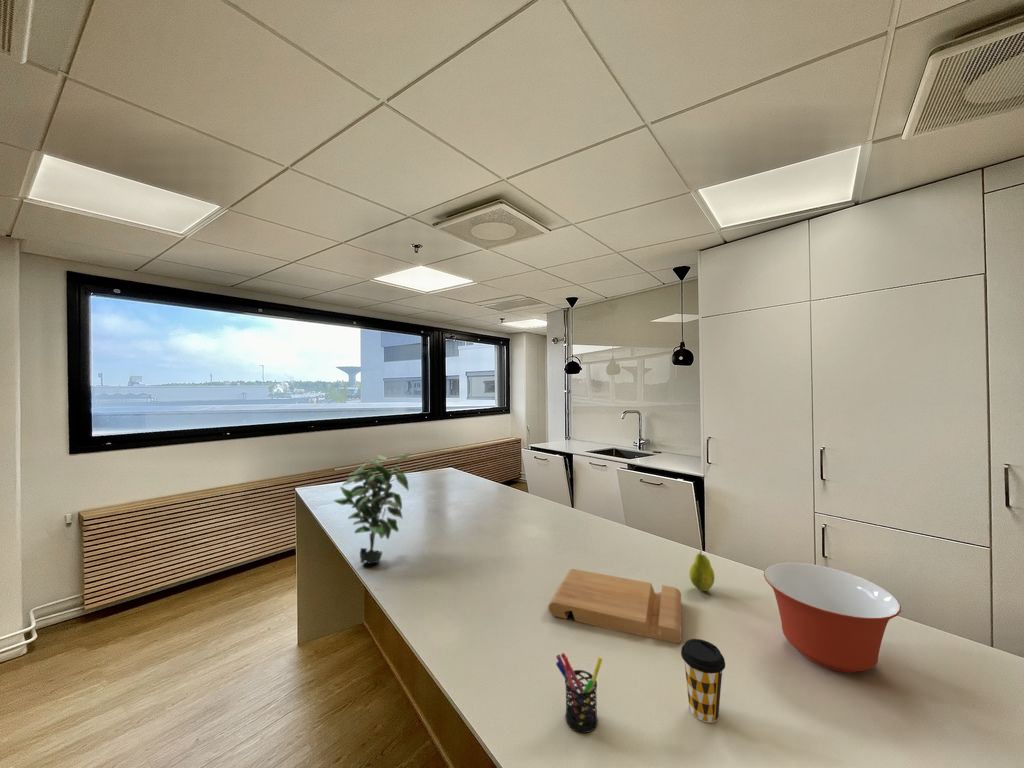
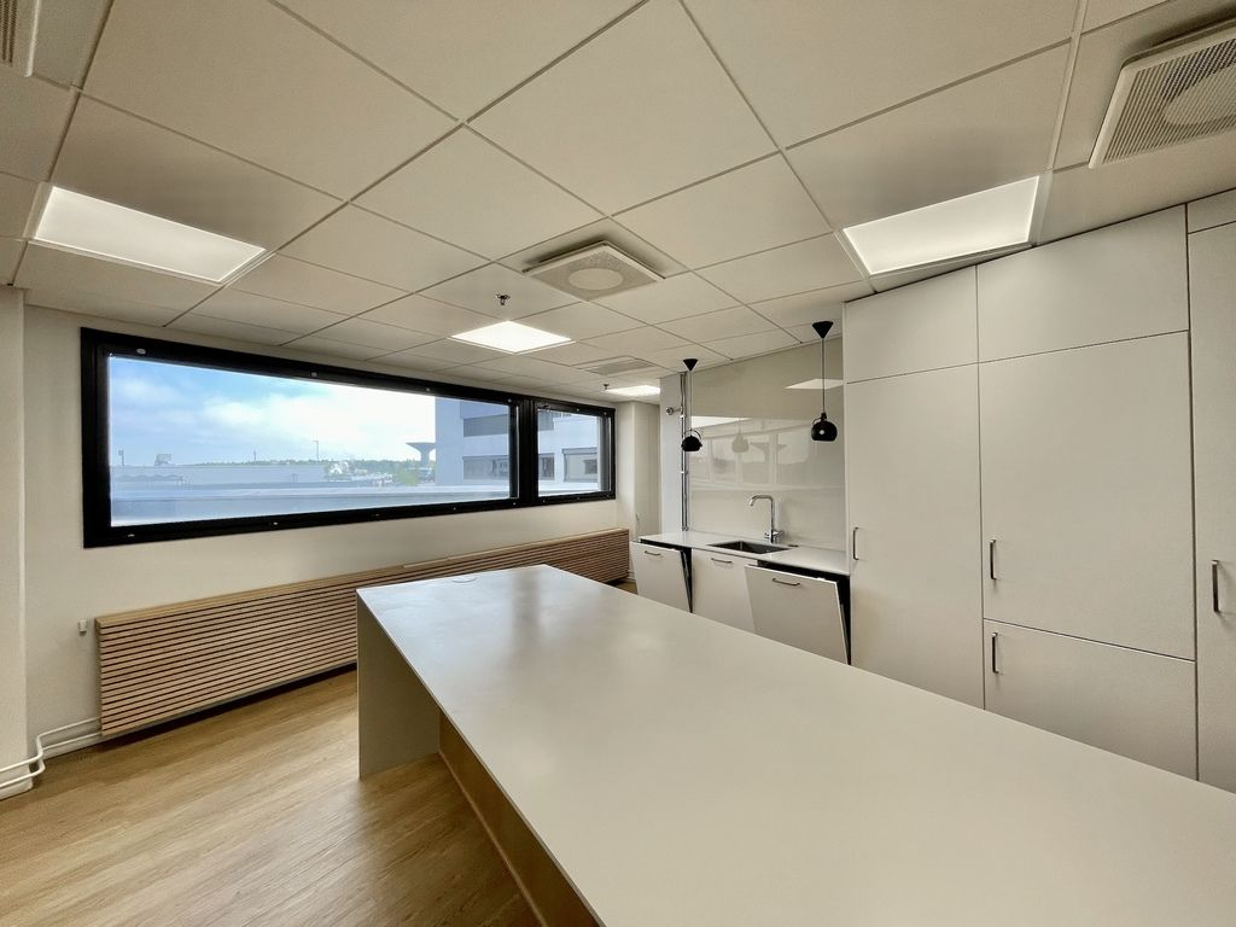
- coffee cup [680,638,726,724]
- pen holder [555,652,603,734]
- mixing bowl [763,562,902,674]
- potted plant [333,453,411,565]
- cutting board [547,568,683,644]
- fruit [688,549,716,592]
